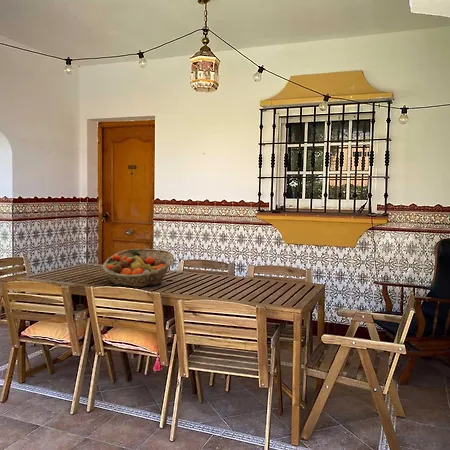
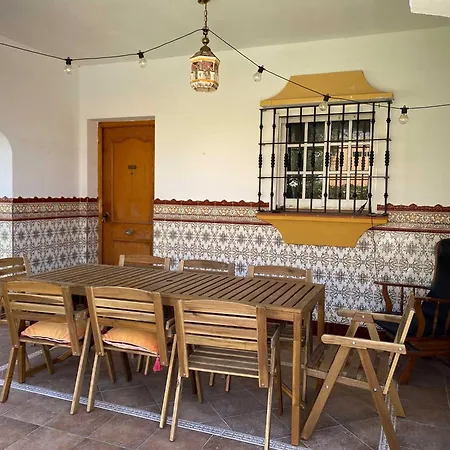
- fruit basket [102,248,175,288]
